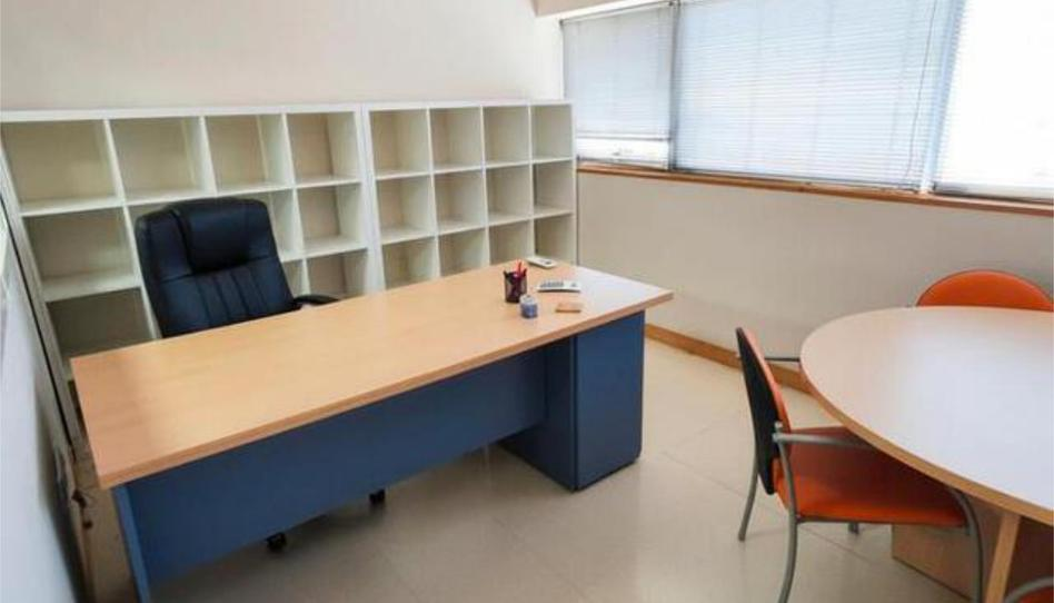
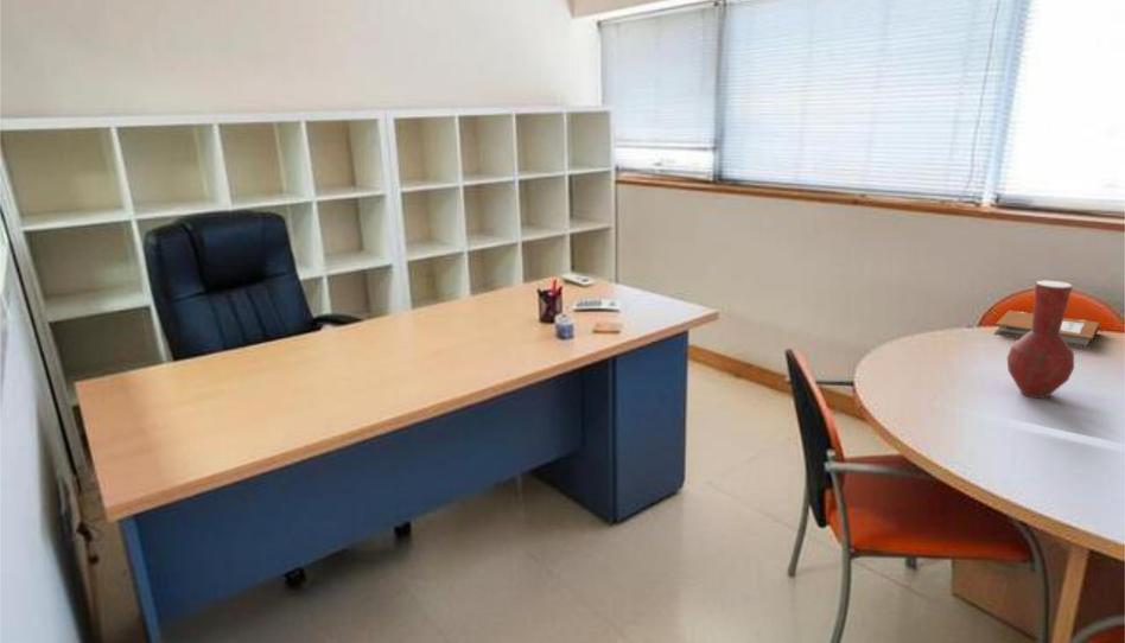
+ vase [1006,279,1075,399]
+ notebook [993,310,1105,350]
